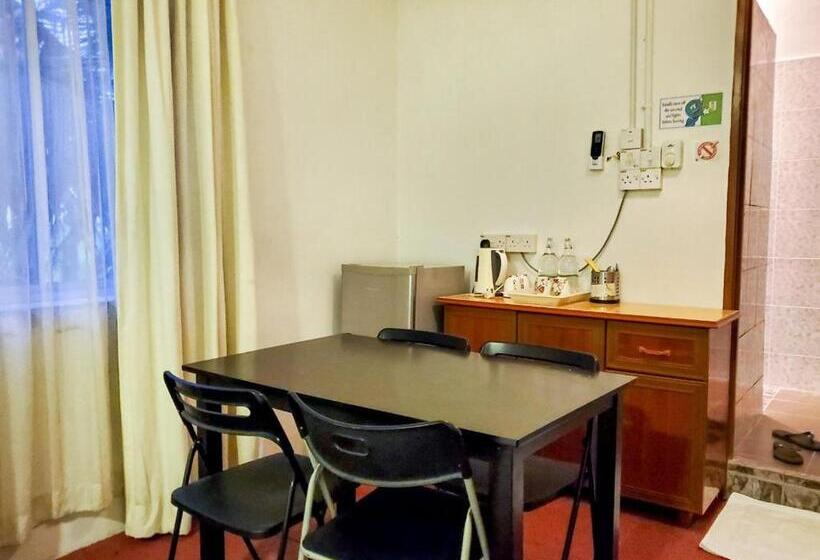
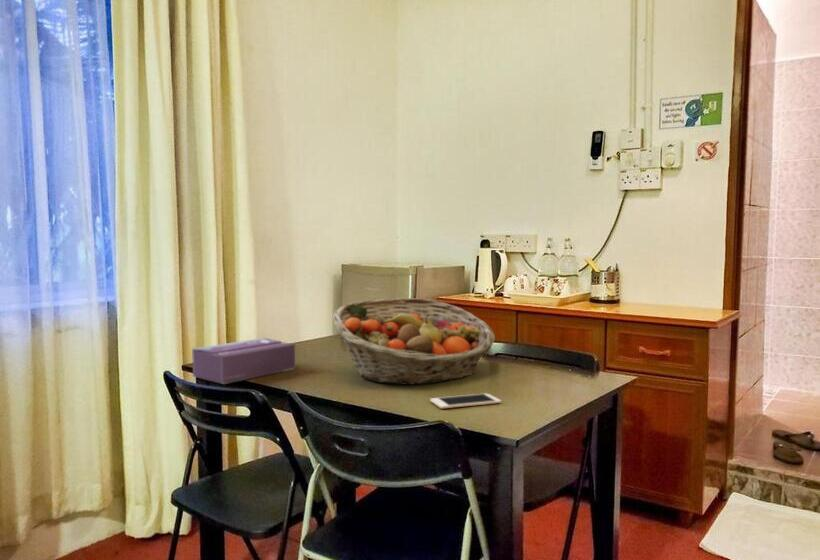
+ cell phone [429,392,502,410]
+ tissue box [191,337,296,385]
+ fruit basket [332,297,496,385]
